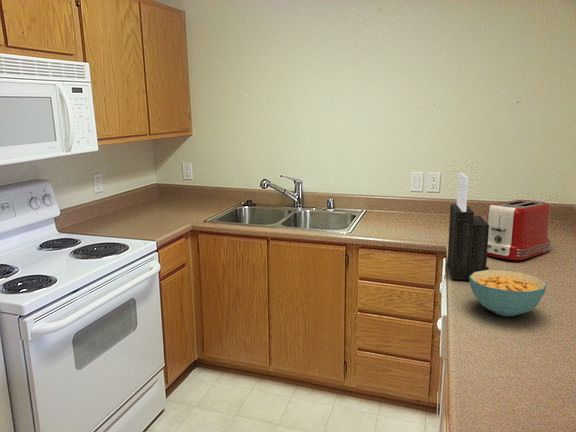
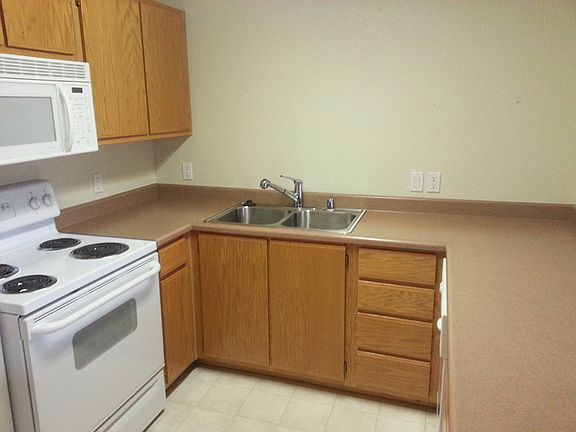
- knife block [446,172,489,281]
- cereal bowl [469,269,548,317]
- toaster [485,199,552,261]
